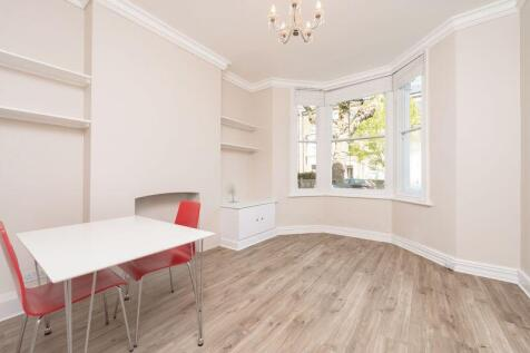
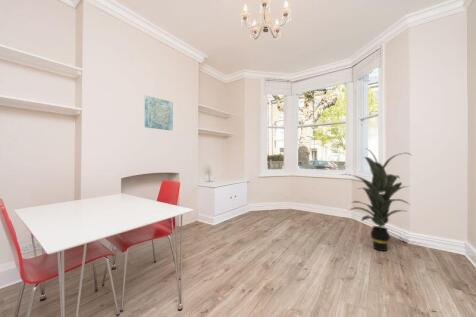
+ wall art [144,94,174,131]
+ indoor plant [341,147,412,252]
